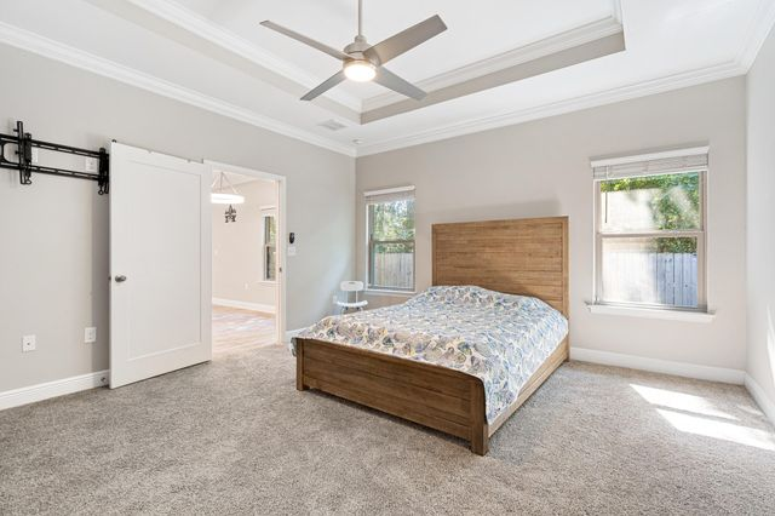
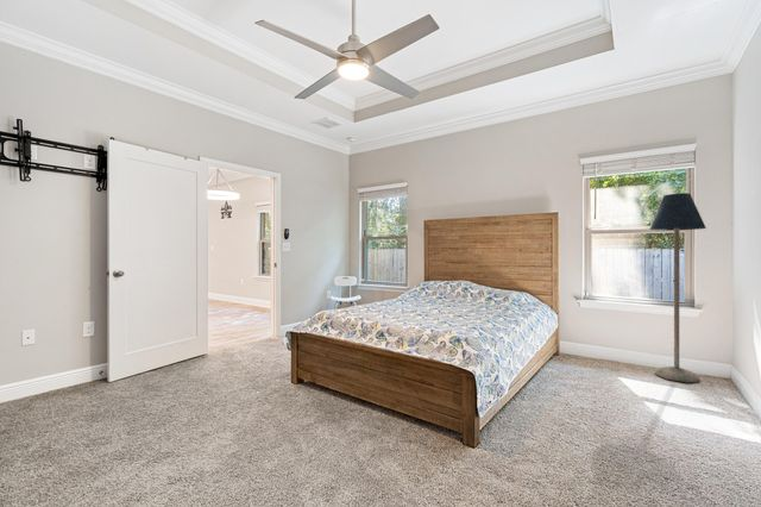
+ floor lamp [648,192,707,383]
